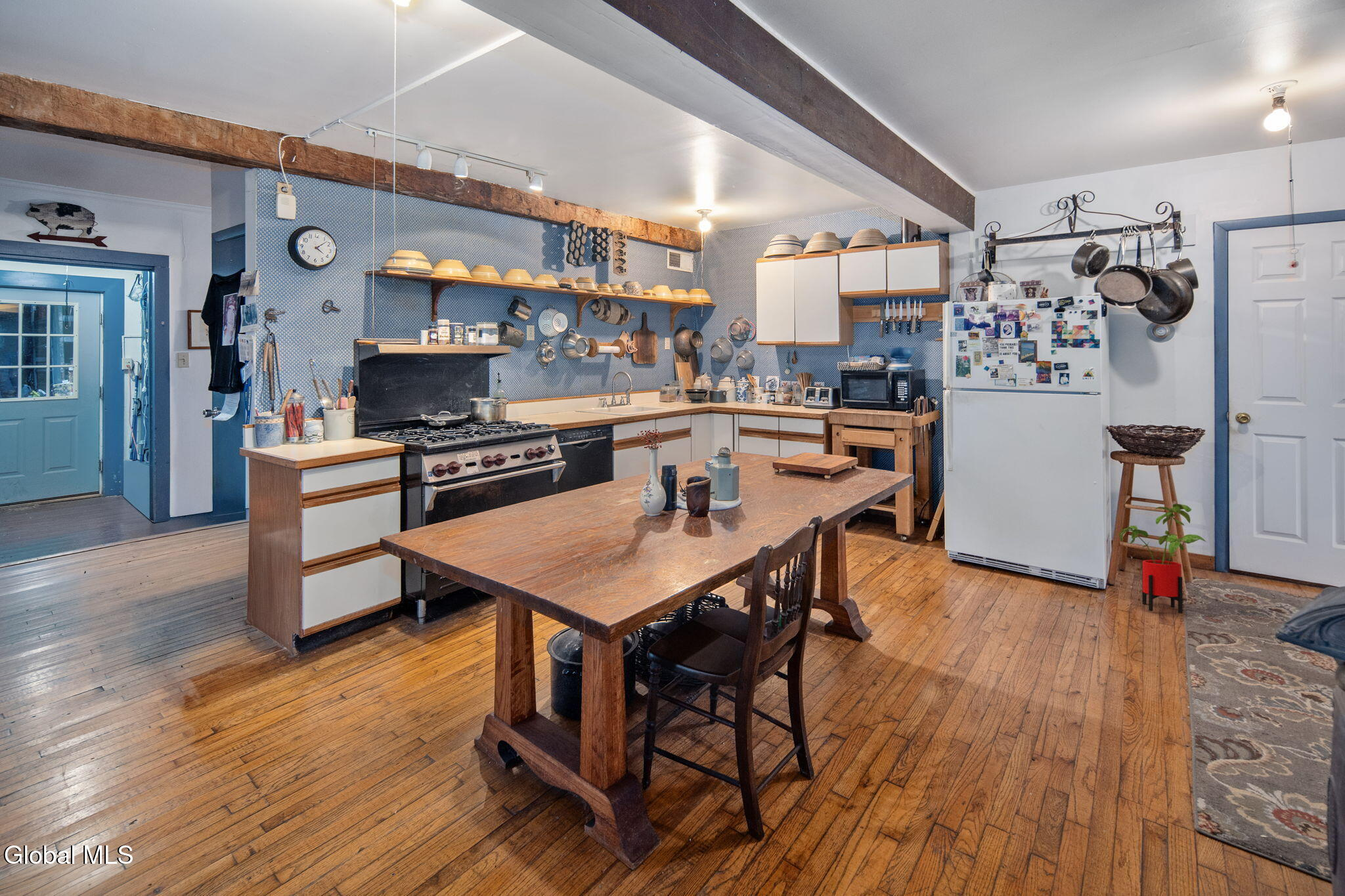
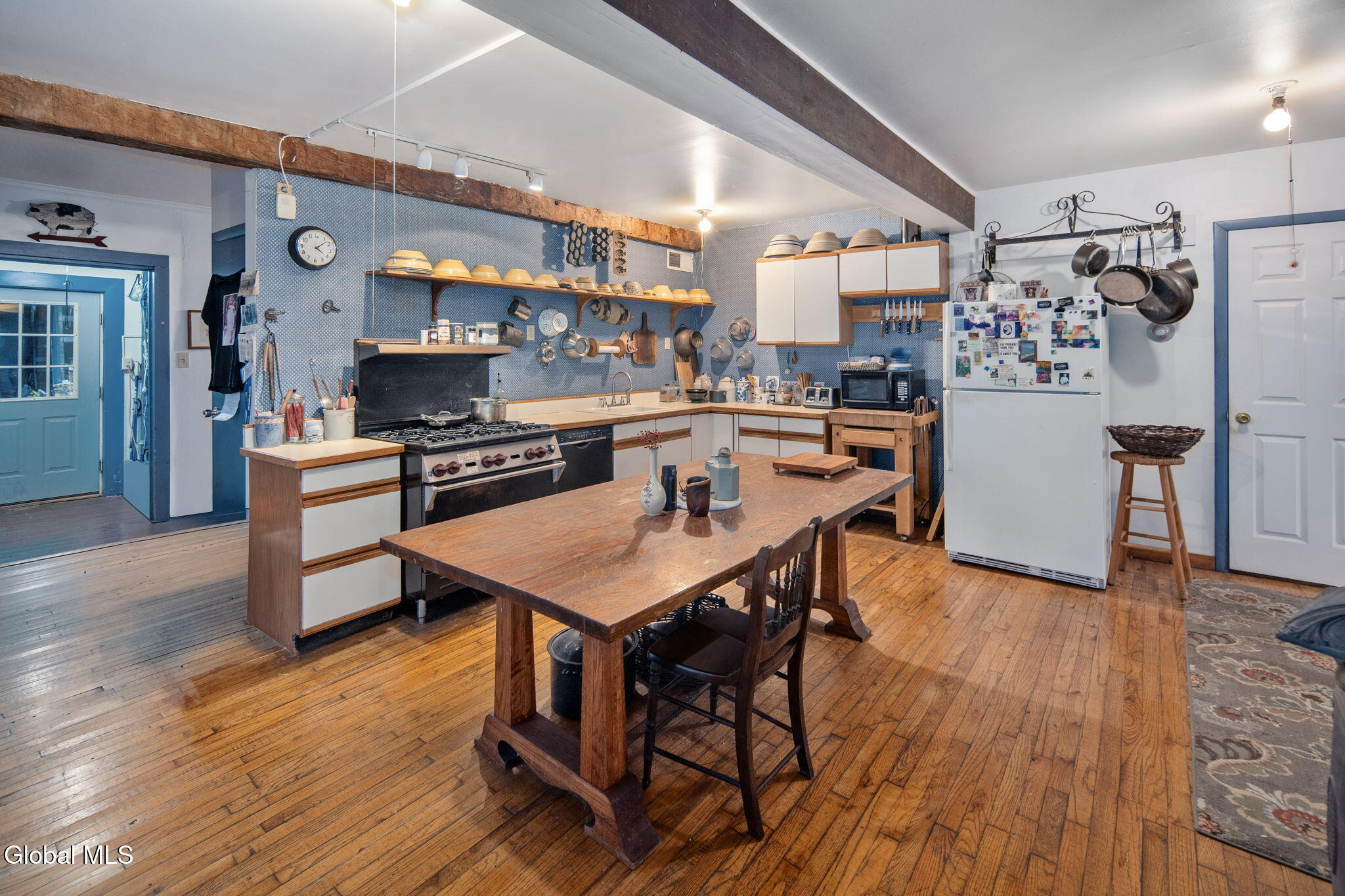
- house plant [1118,503,1206,614]
